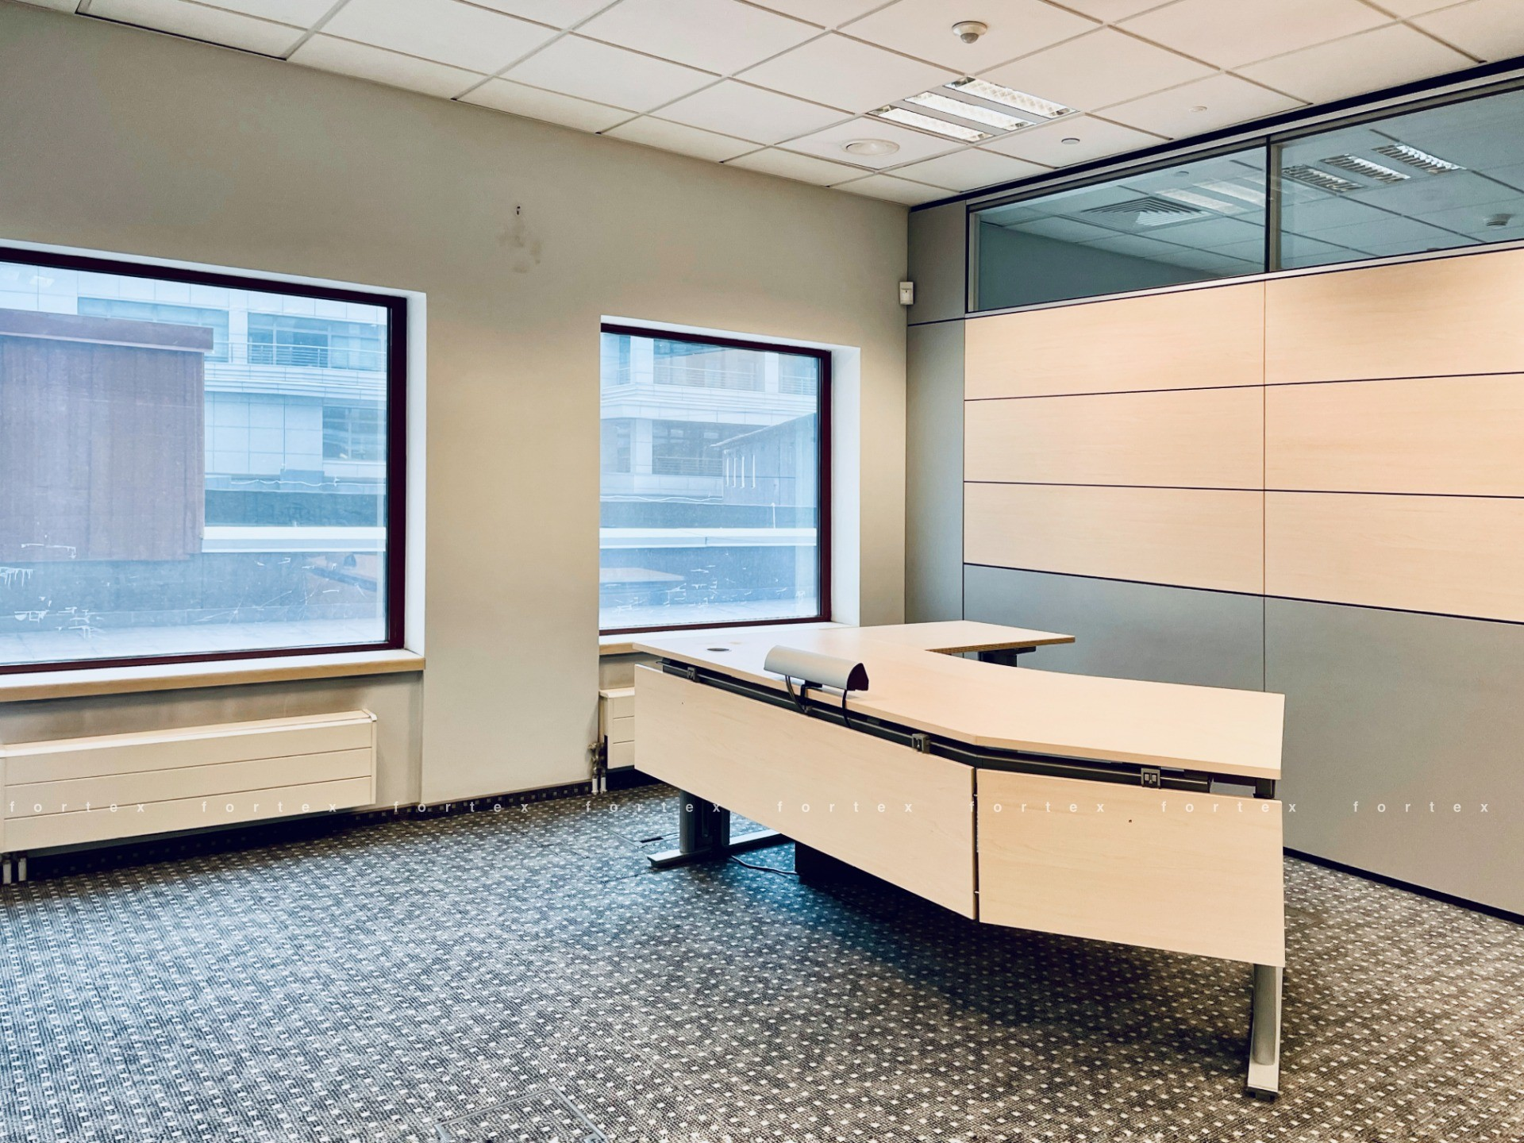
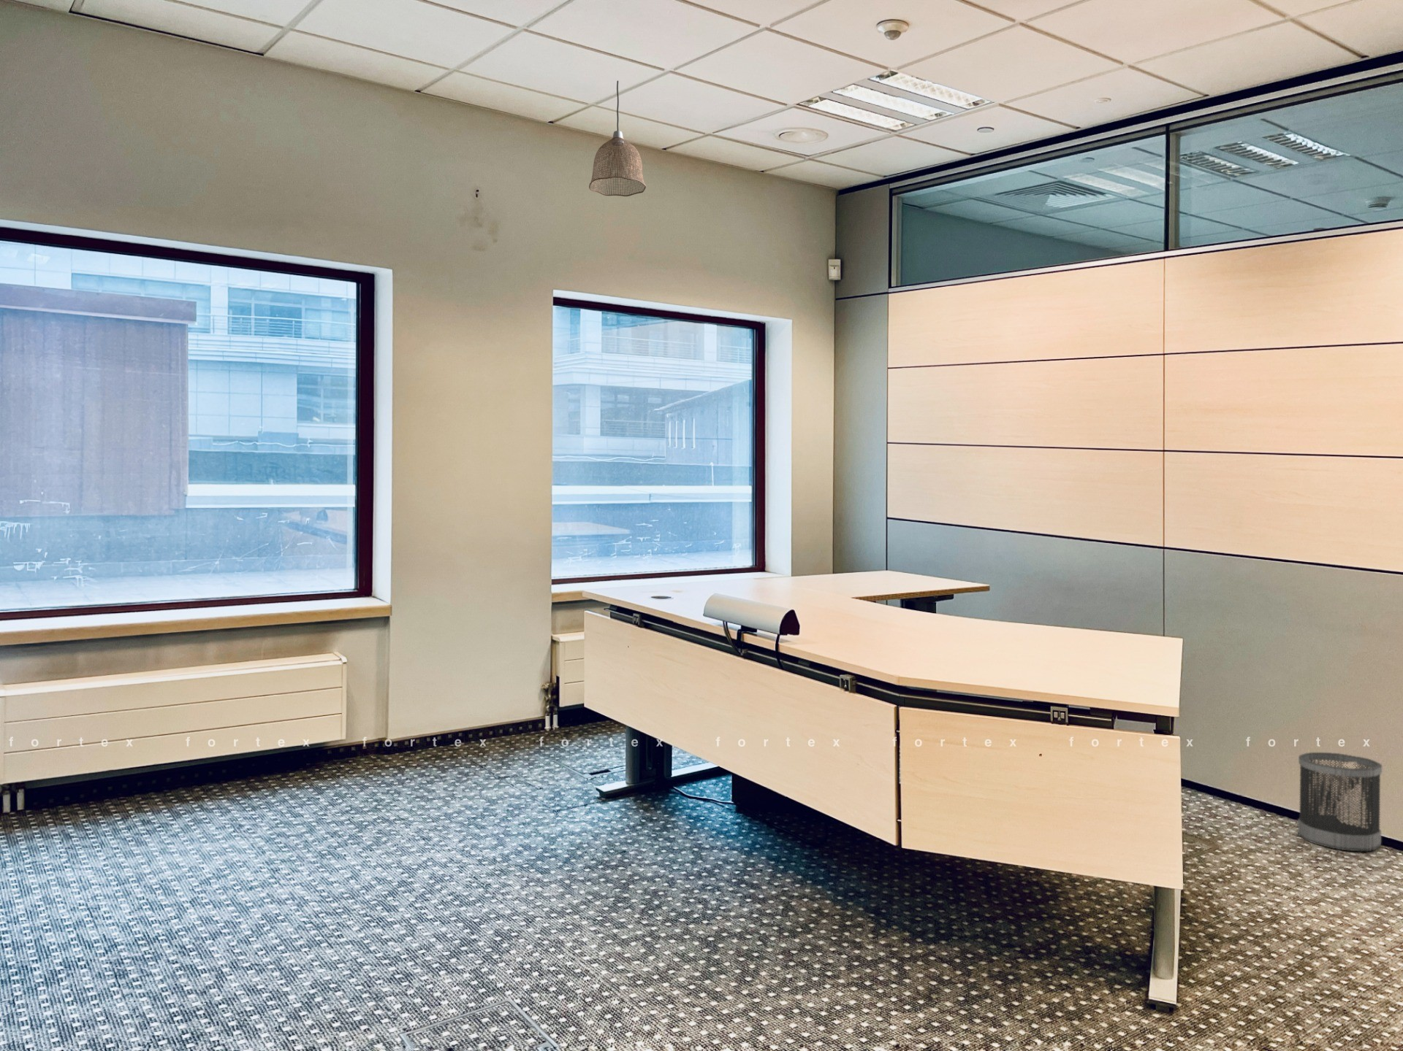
+ pendant lamp [588,81,646,197]
+ wastebasket [1297,752,1382,852]
